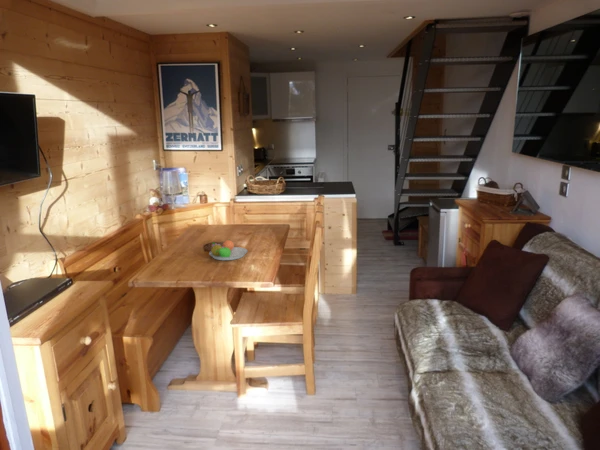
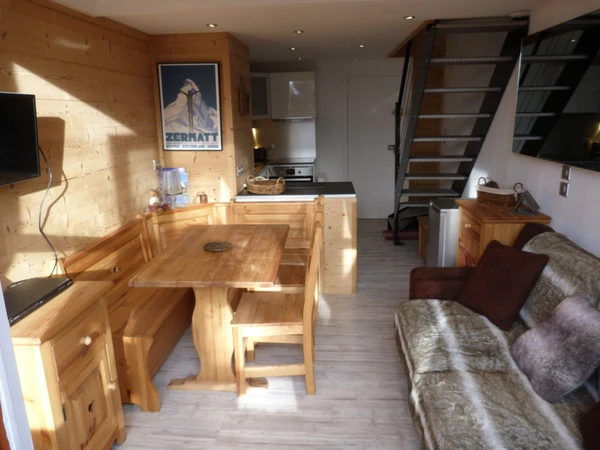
- fruit bowl [208,239,248,261]
